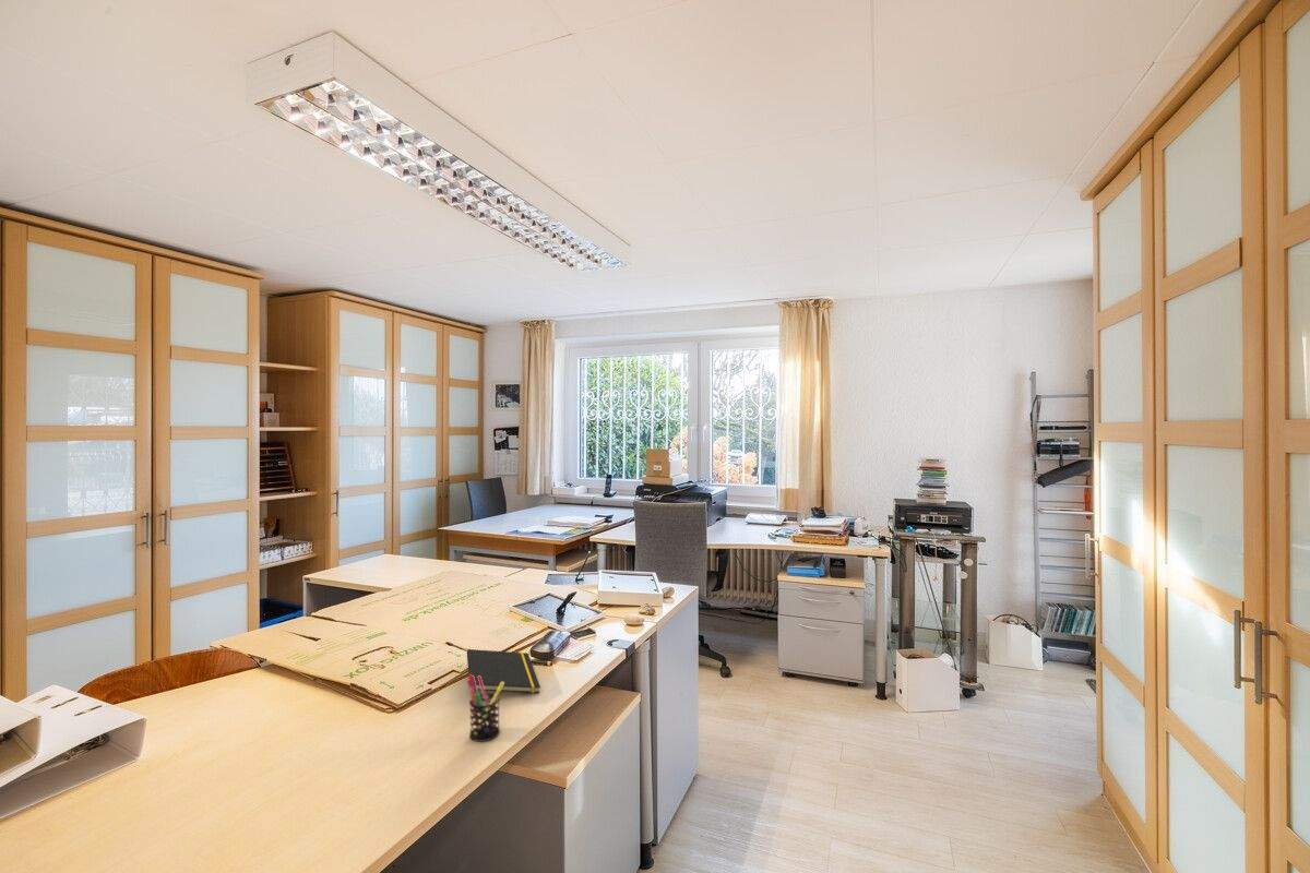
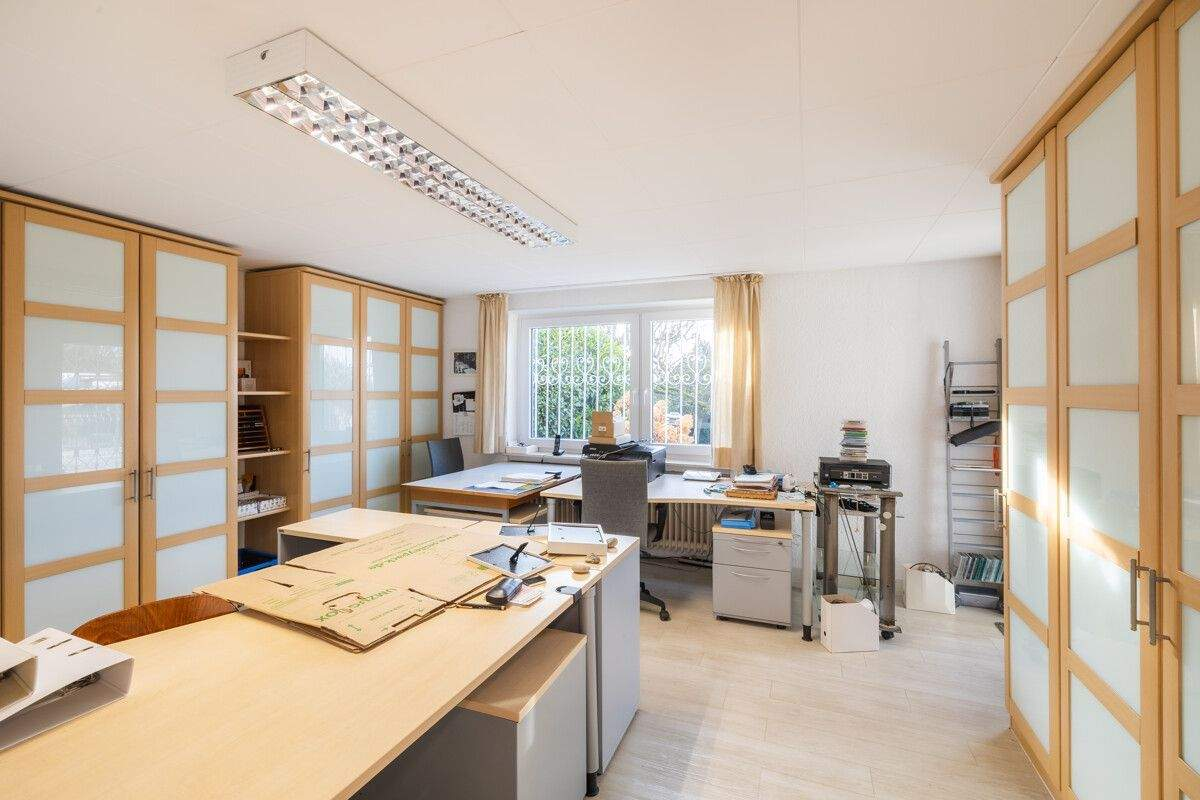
- pen holder [466,674,504,742]
- notepad [466,648,541,694]
